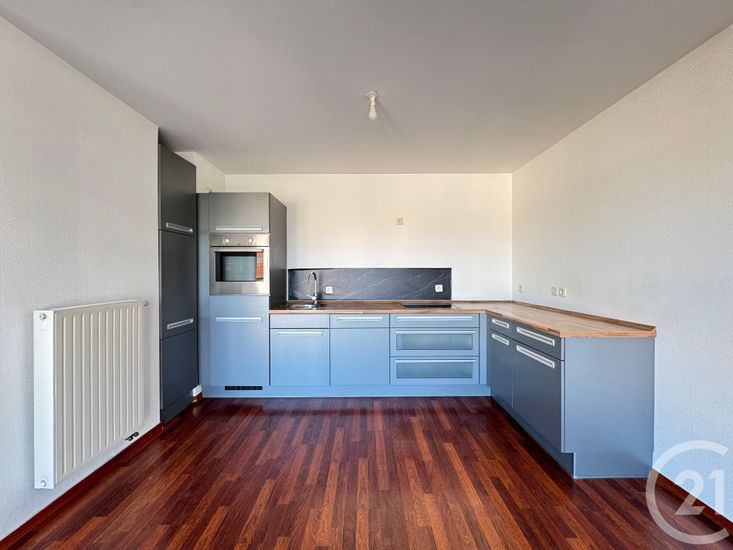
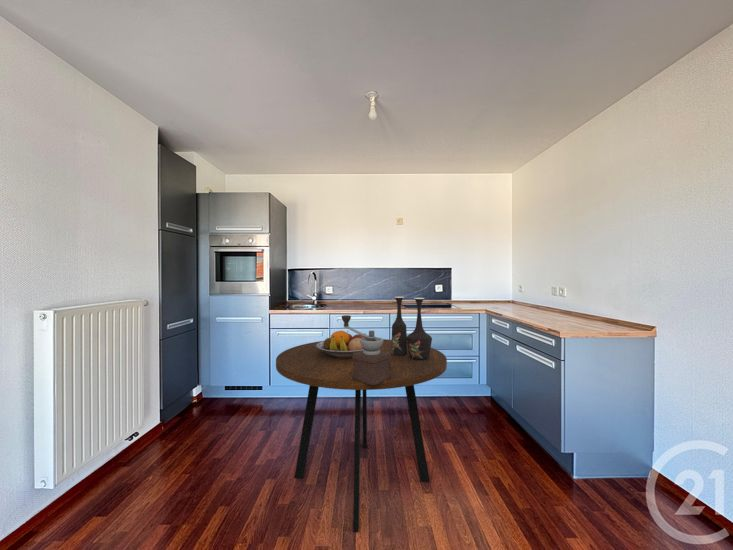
+ coffee grinder [341,314,391,385]
+ dining table [275,338,448,533]
+ vase [390,295,433,360]
+ fruit bowl [316,330,364,358]
